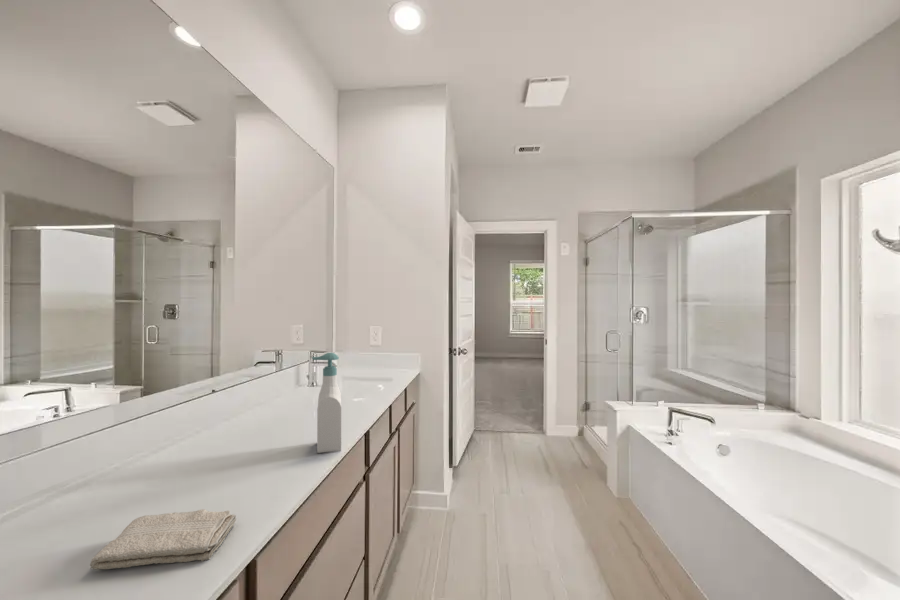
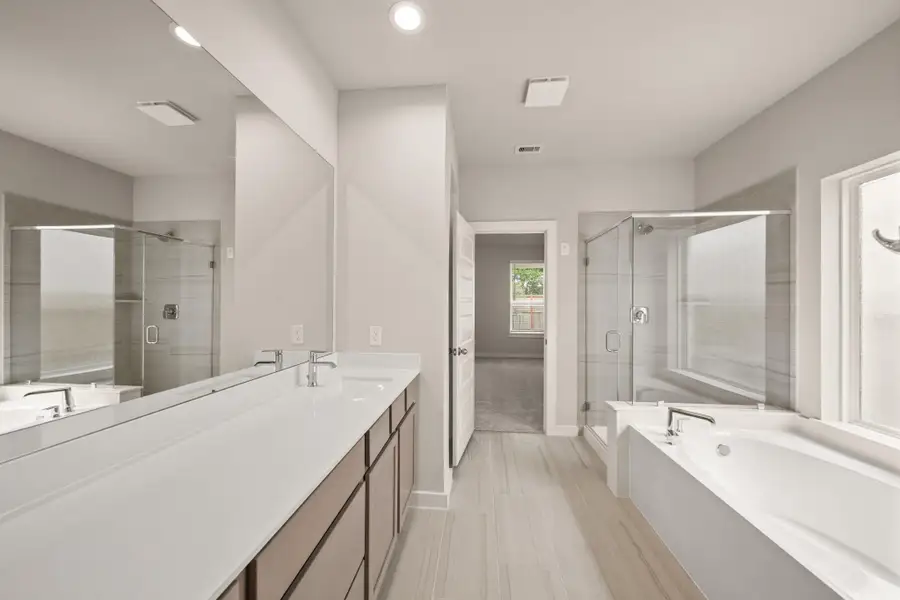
- washcloth [89,508,237,570]
- soap bottle [311,352,342,454]
